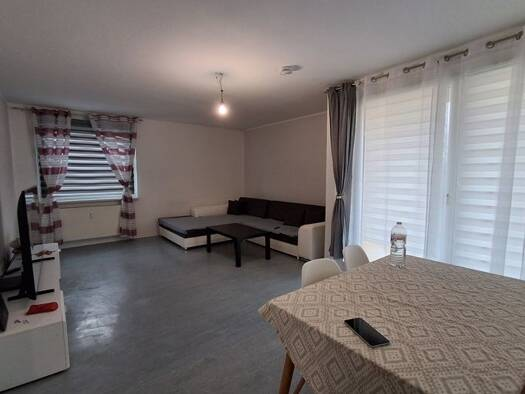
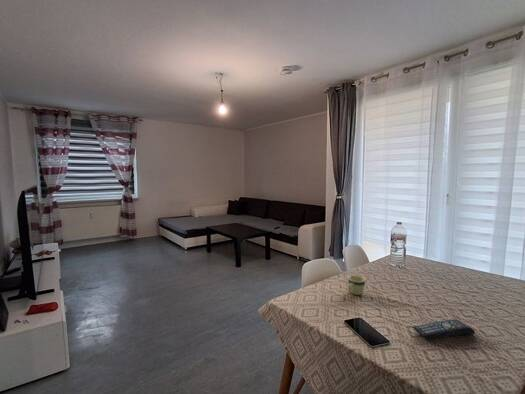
+ mug [347,275,366,296]
+ remote control [412,318,476,340]
